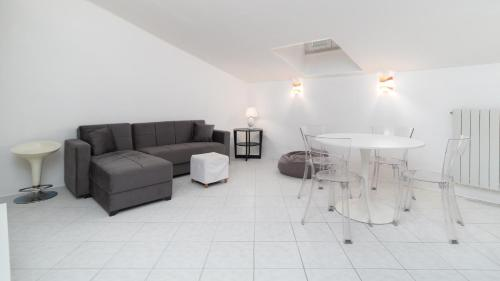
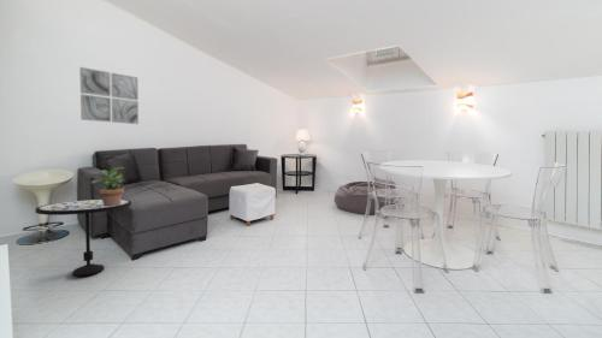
+ side table [35,198,132,278]
+ wall art [78,66,140,125]
+ potted plant [90,166,125,206]
